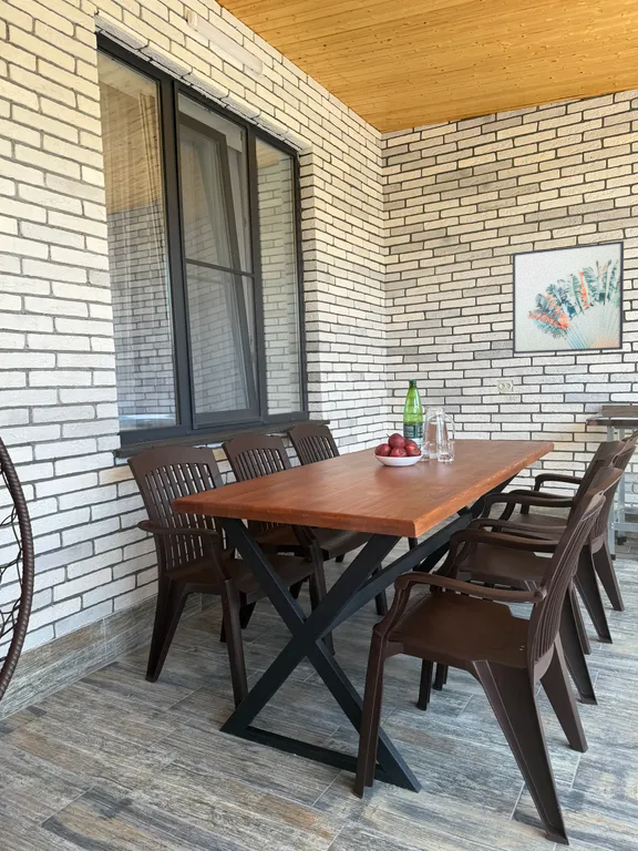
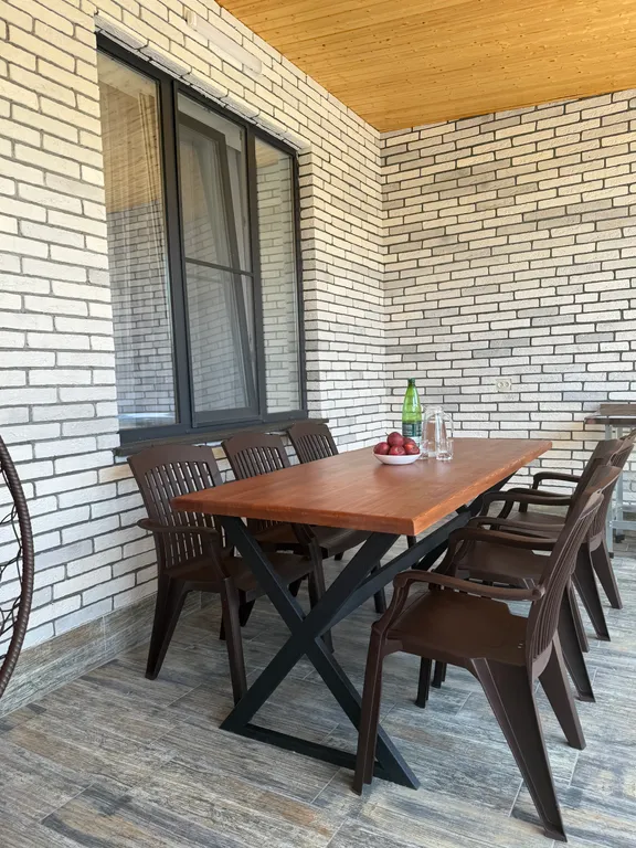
- wall art [512,239,625,355]
